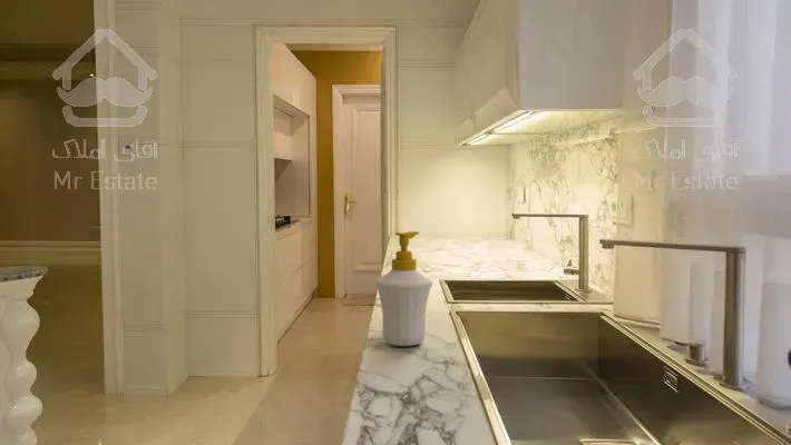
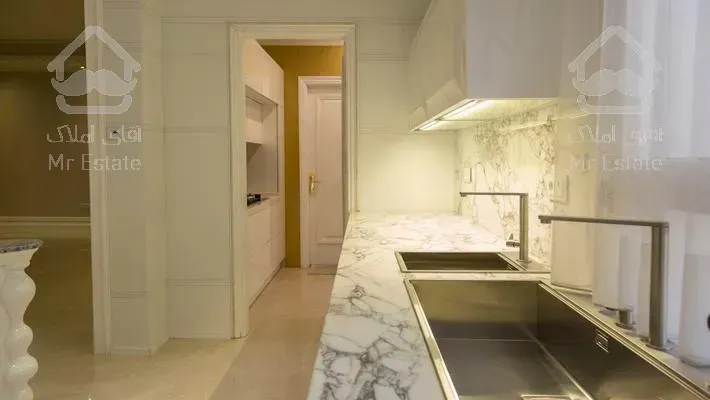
- soap bottle [374,230,433,347]
